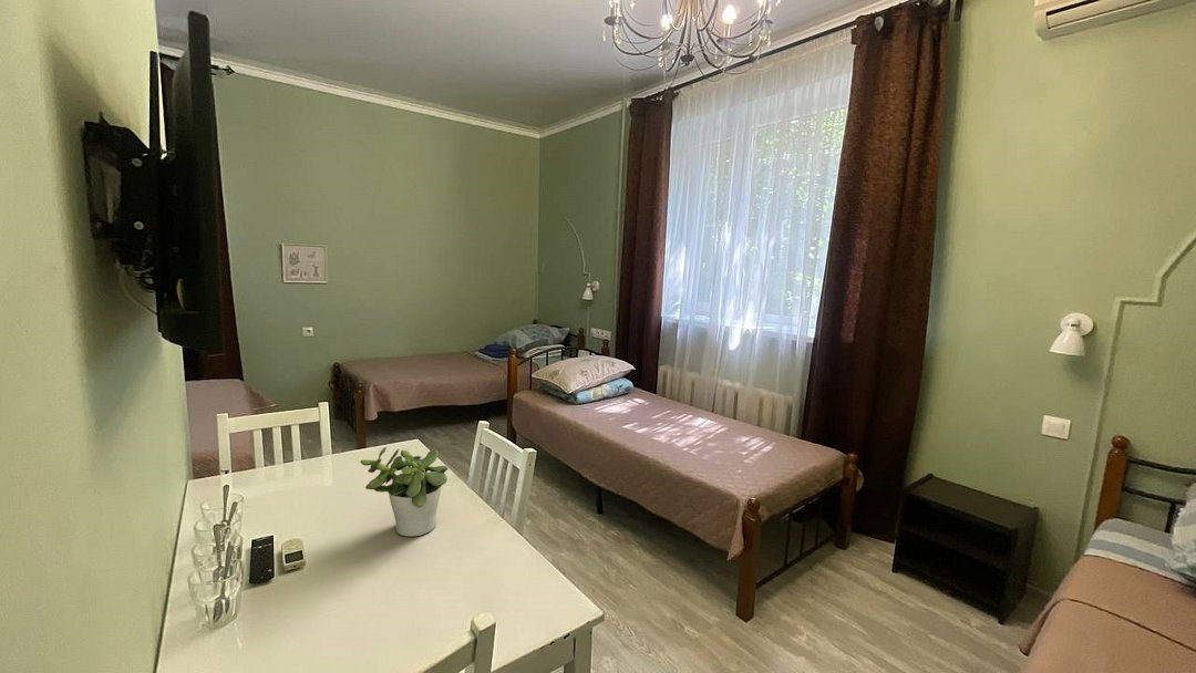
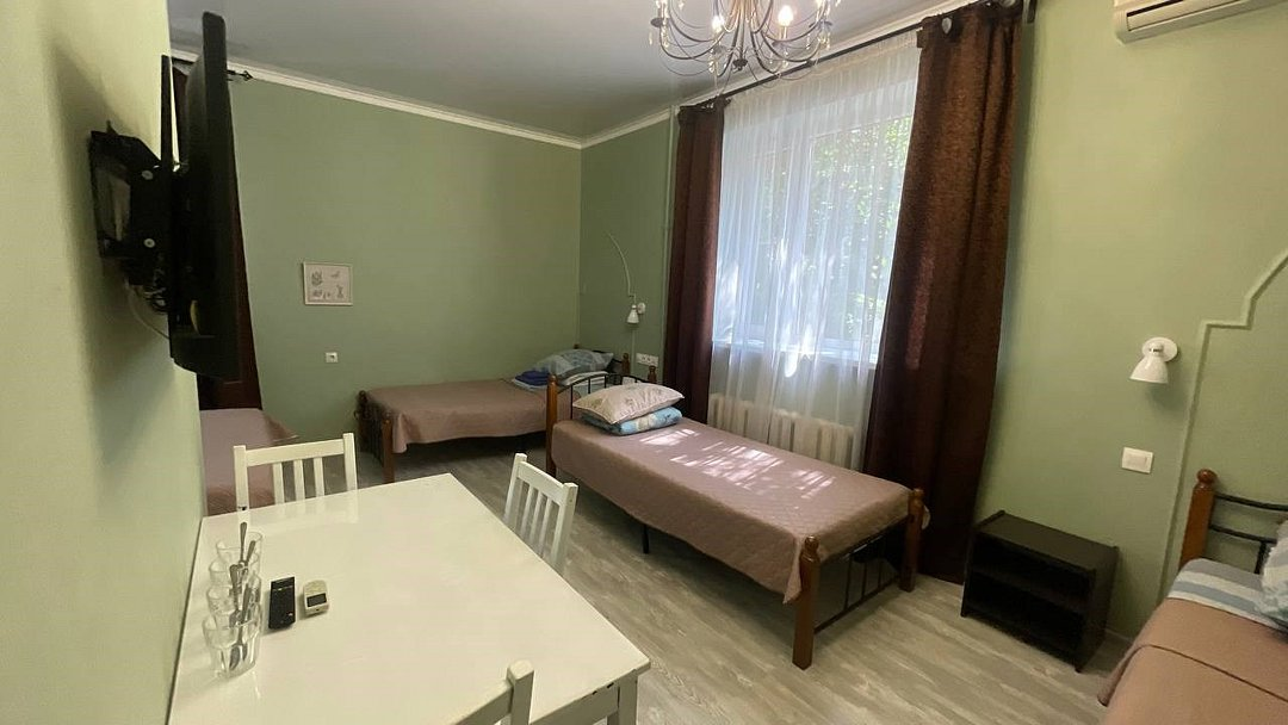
- potted plant [360,446,448,538]
